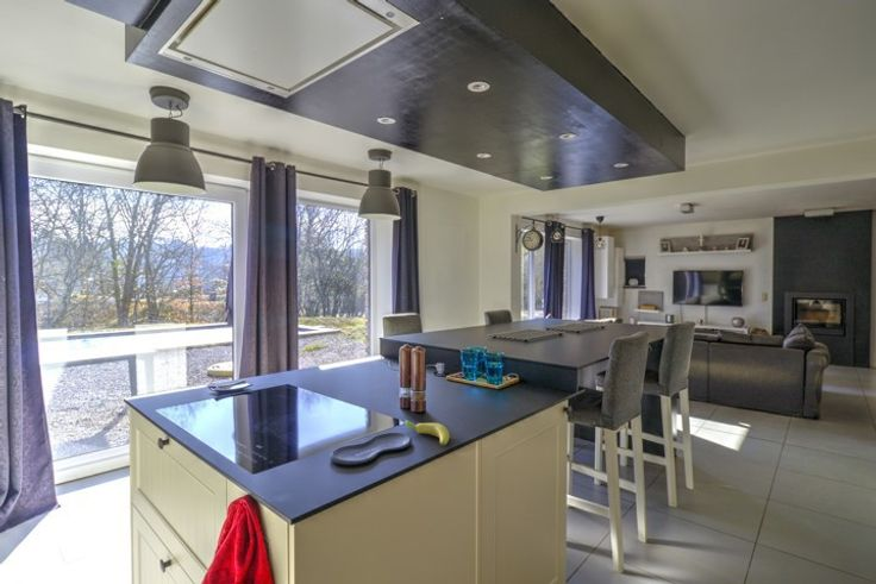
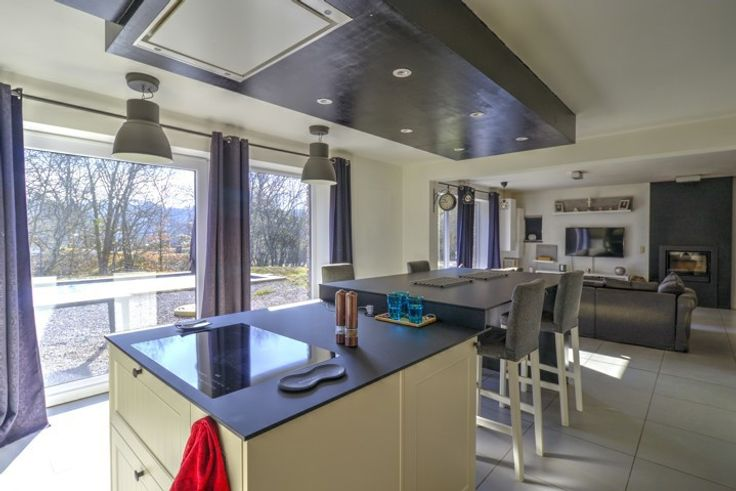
- banana [403,420,451,446]
